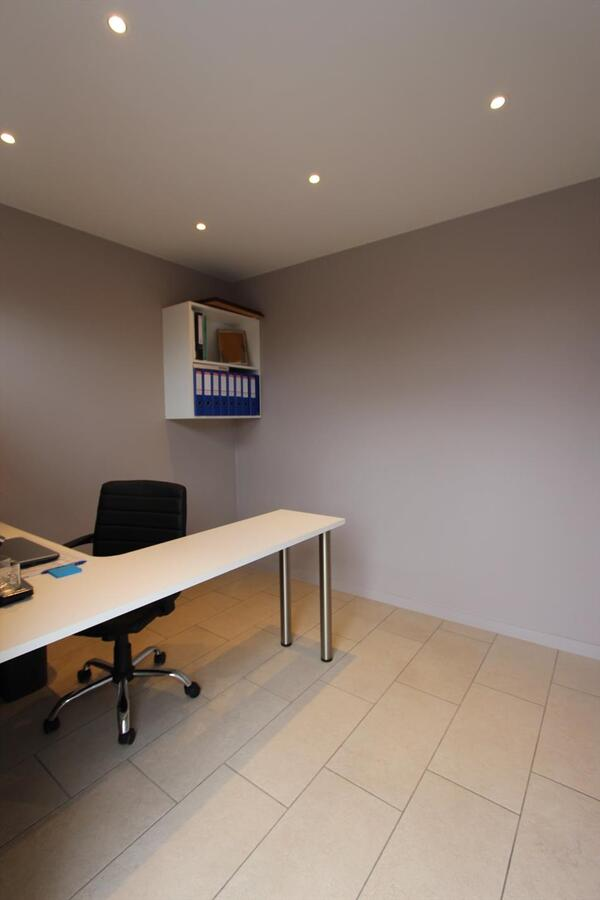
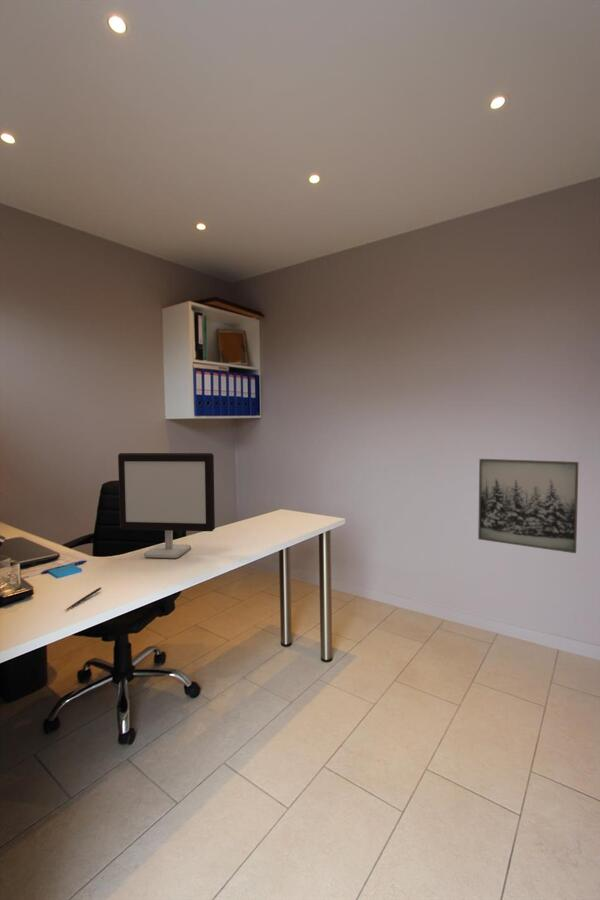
+ pen [64,586,102,612]
+ wall art [477,458,580,554]
+ computer monitor [117,452,216,559]
